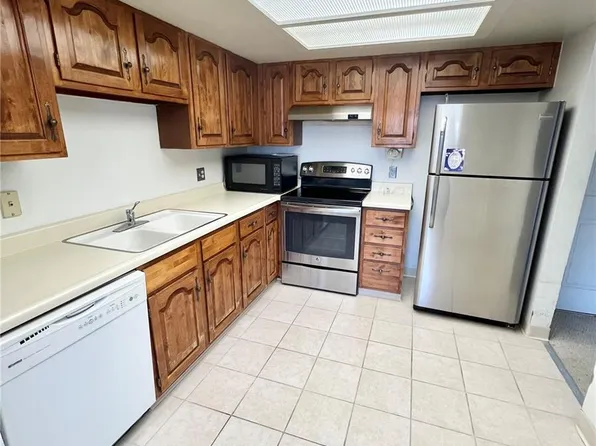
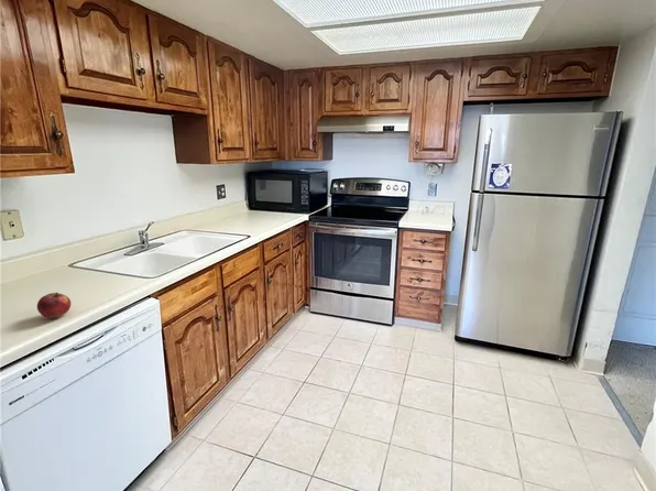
+ fruit [36,292,72,319]
